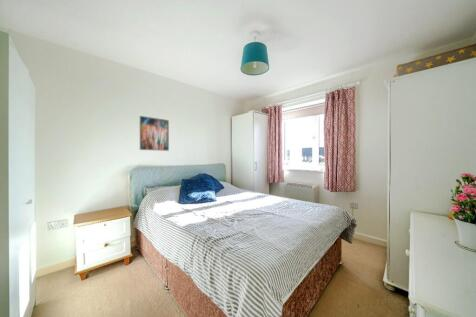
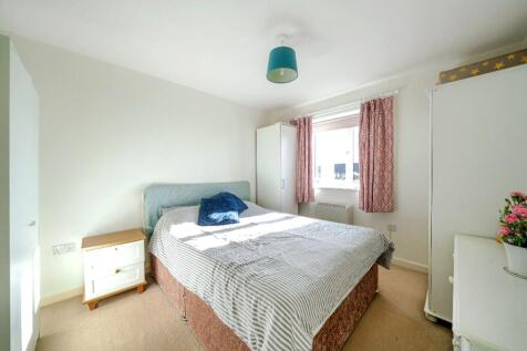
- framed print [139,115,170,152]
